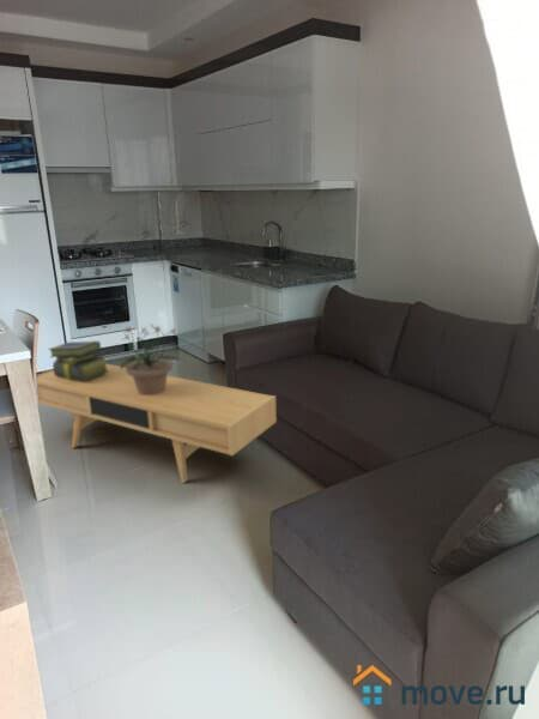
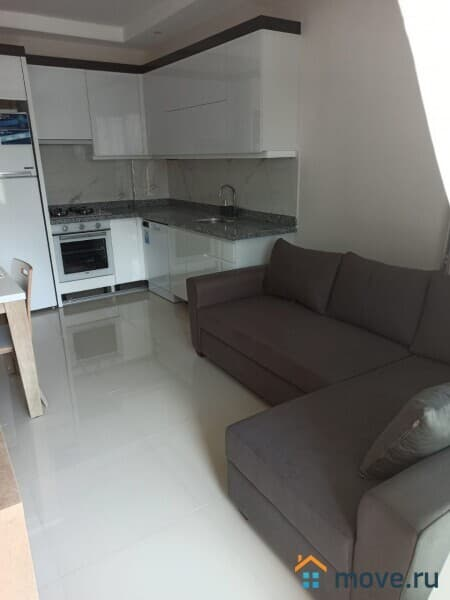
- tv console [36,363,278,484]
- potted plant [120,322,180,395]
- stack of books [47,339,109,381]
